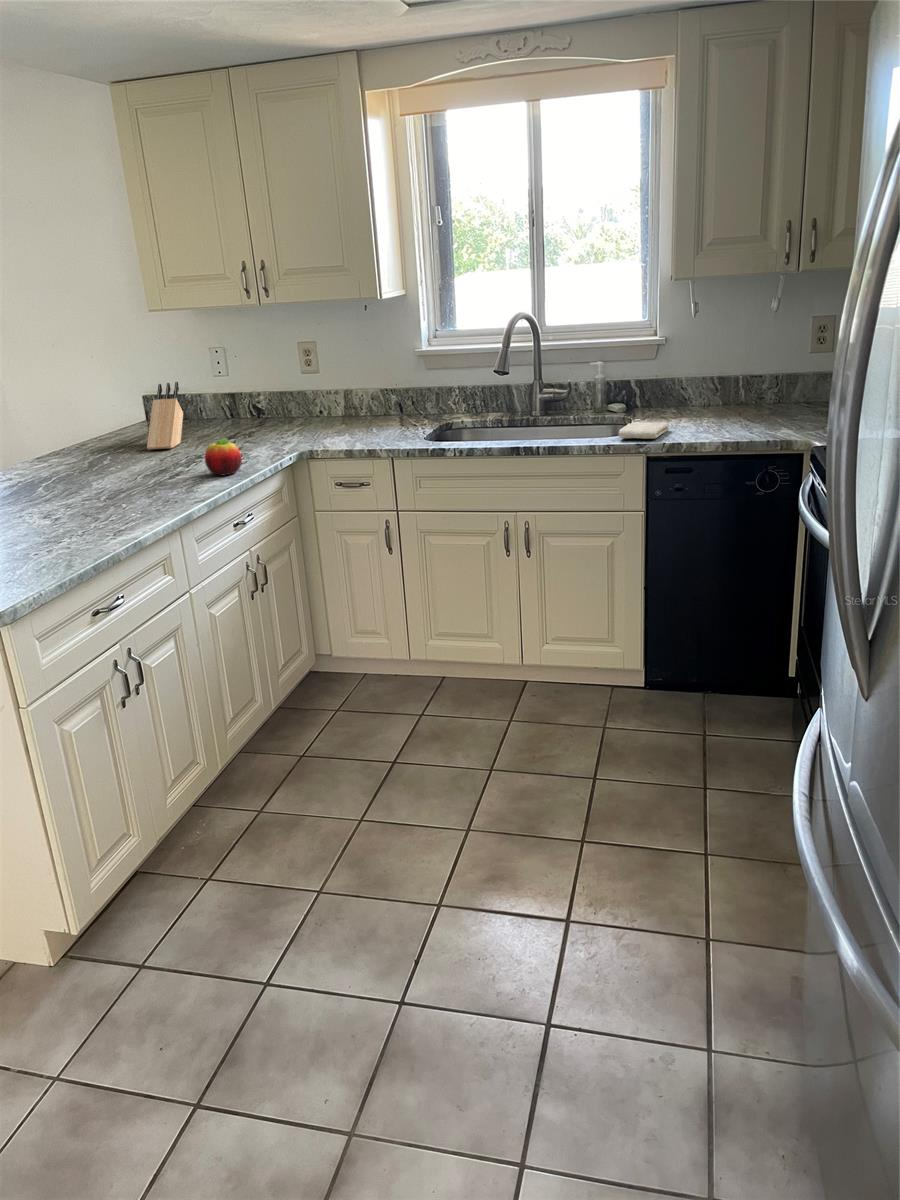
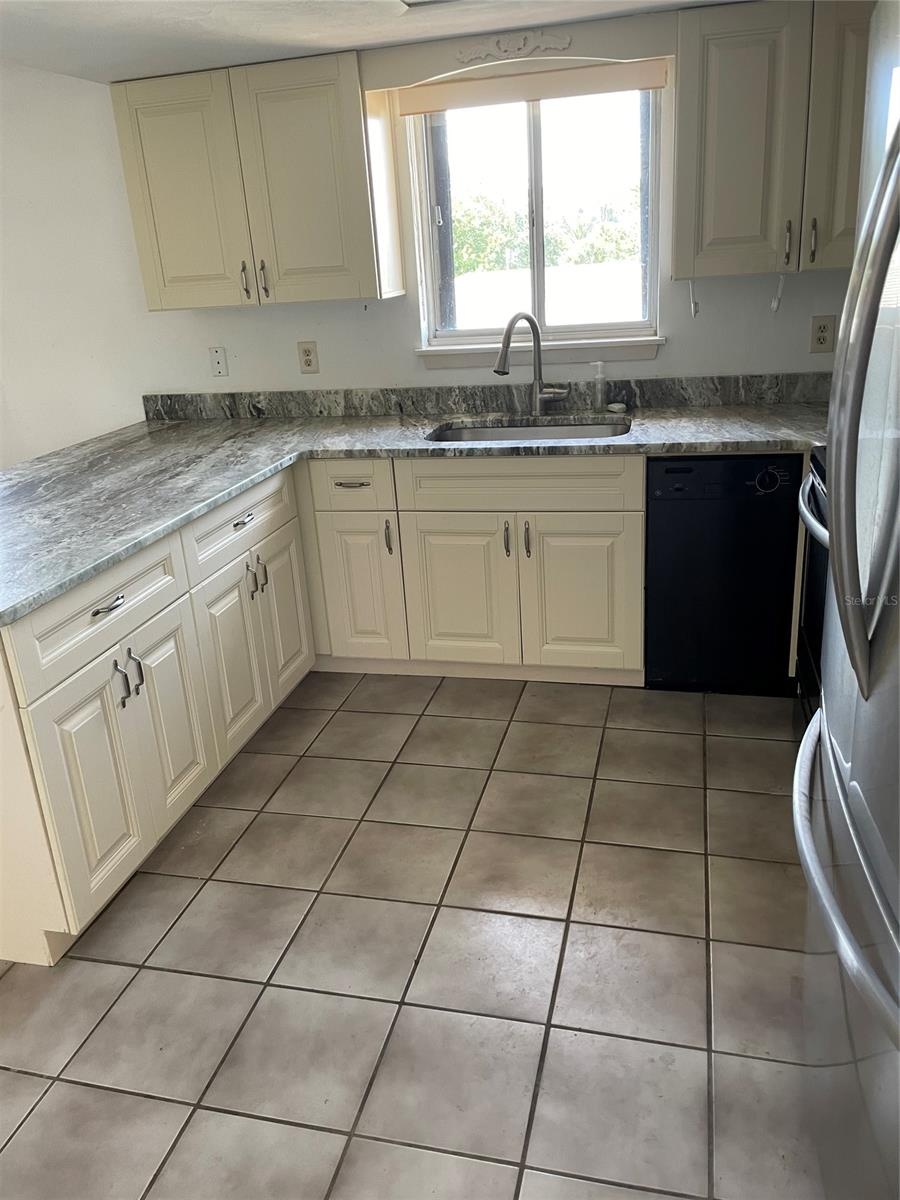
- fruit [204,438,243,477]
- washcloth [618,421,670,440]
- knife block [146,381,184,451]
